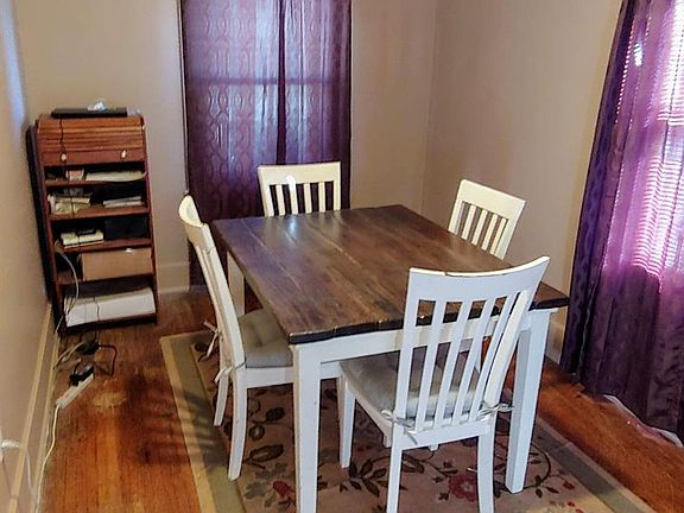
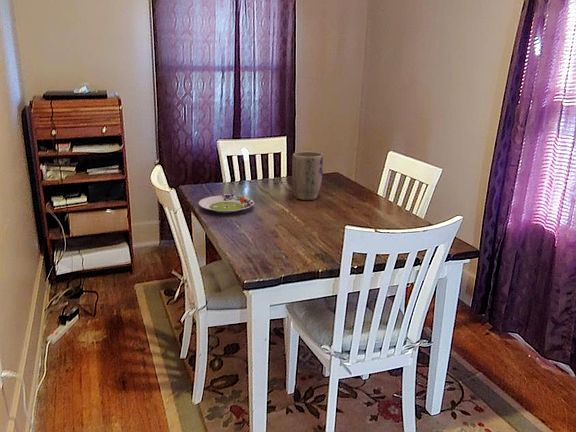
+ plant pot [291,151,324,201]
+ salad plate [198,192,255,213]
